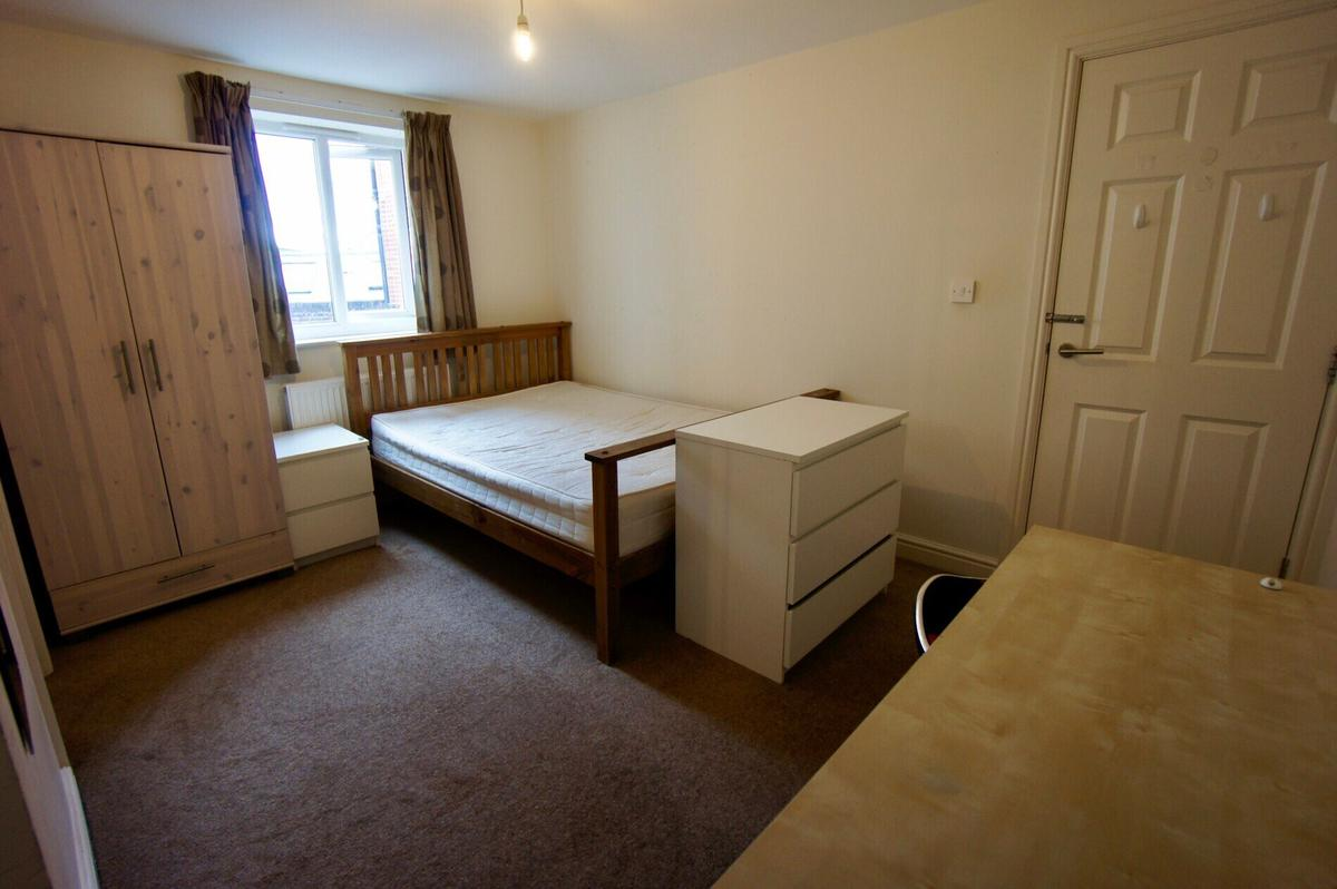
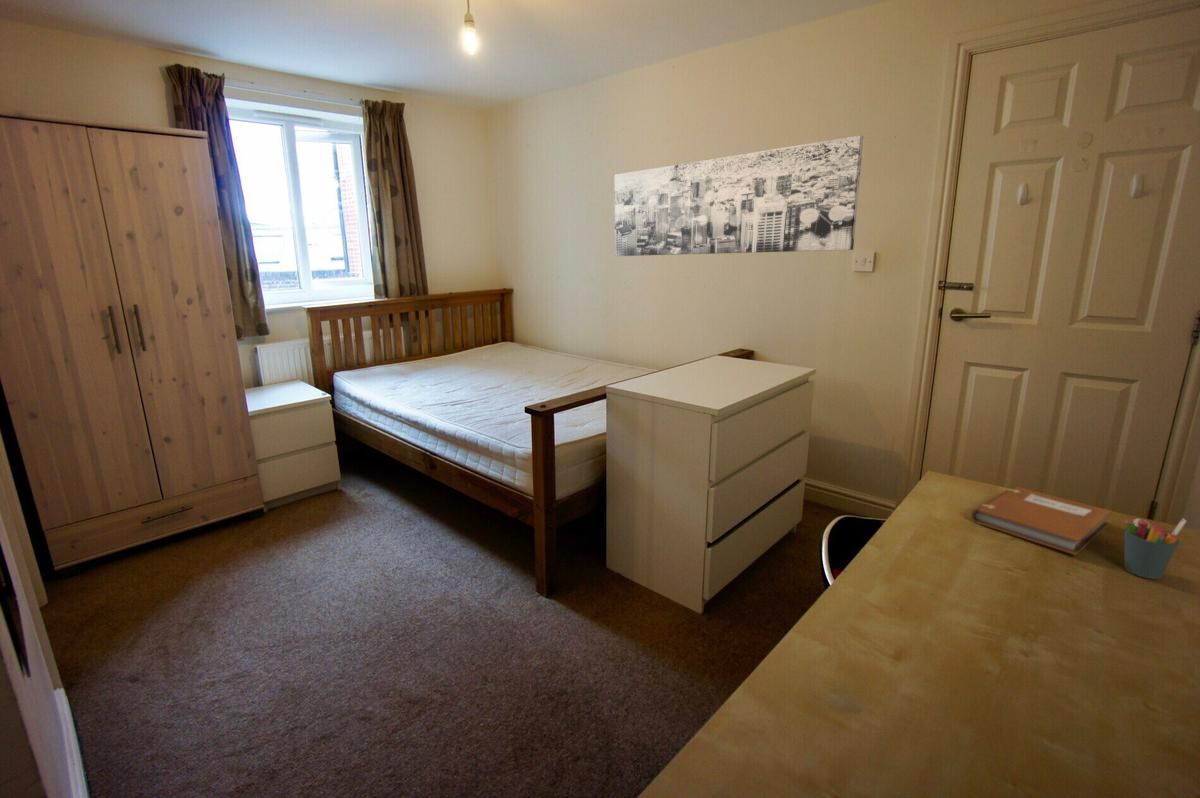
+ wall art [614,134,864,257]
+ pen holder [1123,517,1188,580]
+ notebook [971,485,1113,556]
